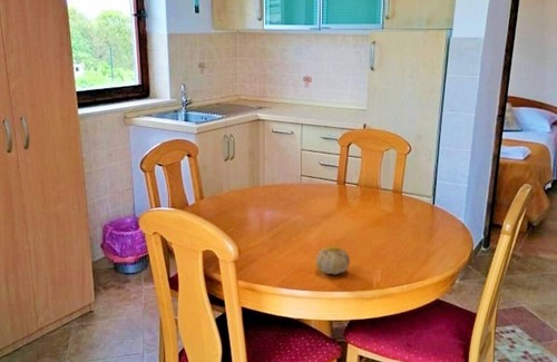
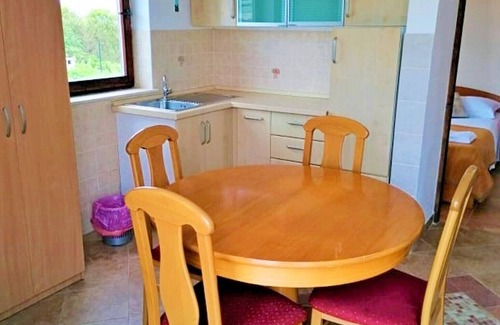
- fruit [315,245,351,275]
